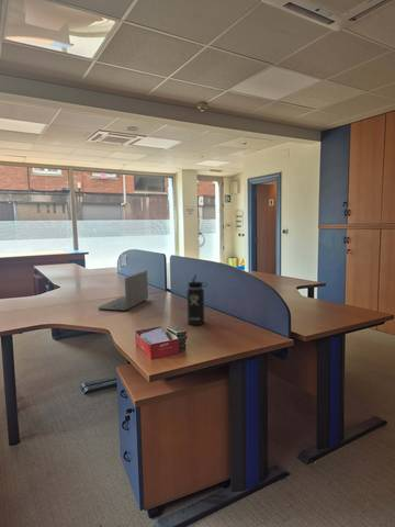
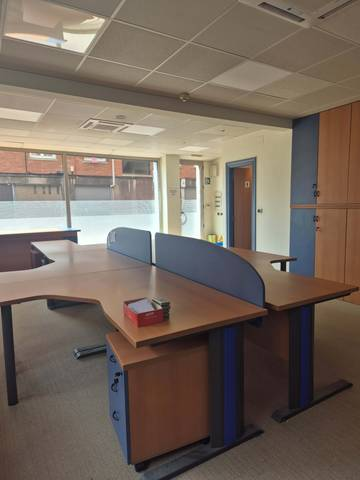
- thermos bottle [187,273,208,326]
- laptop [97,269,149,312]
